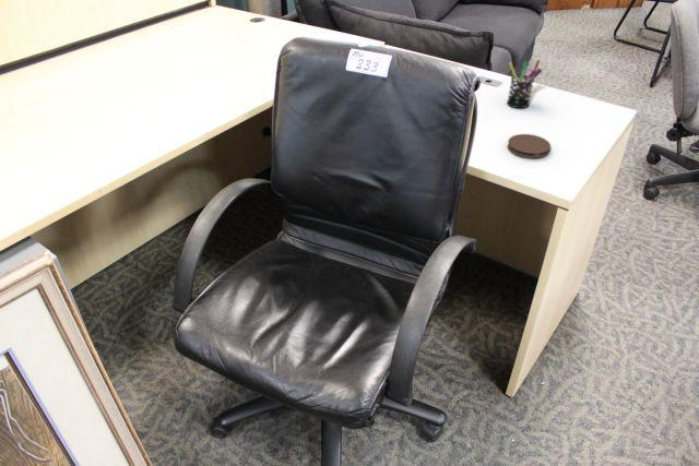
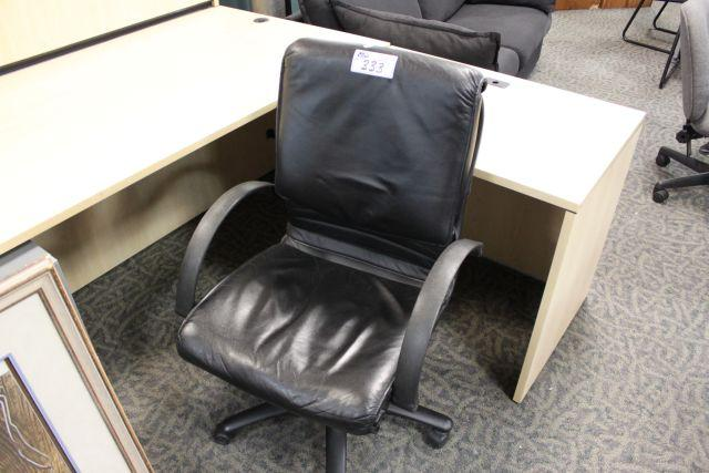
- coaster [507,133,552,159]
- pen holder [506,59,543,109]
